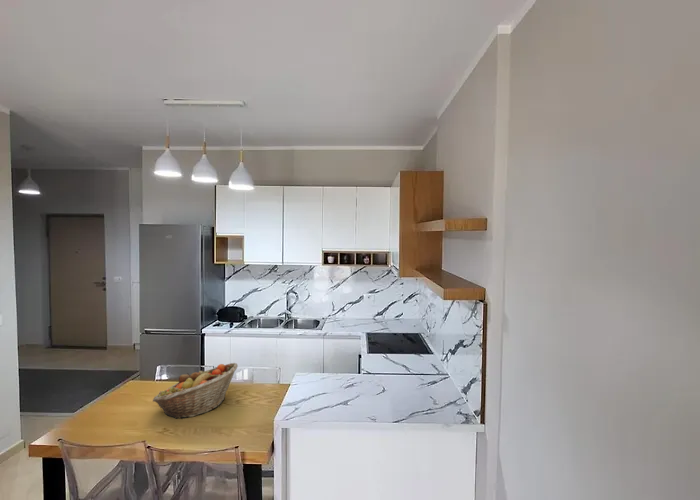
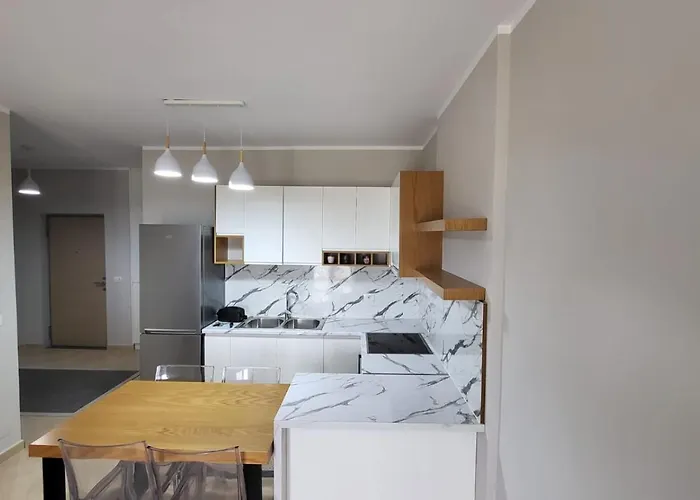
- fruit basket [152,362,239,420]
